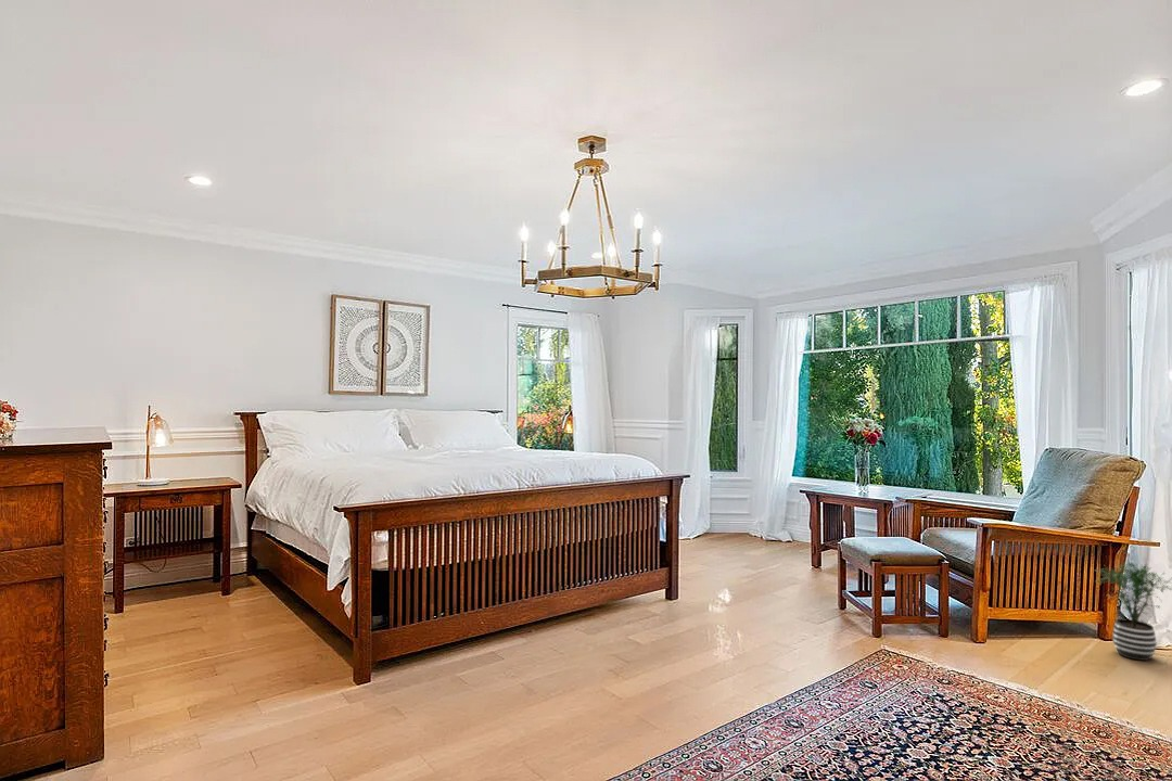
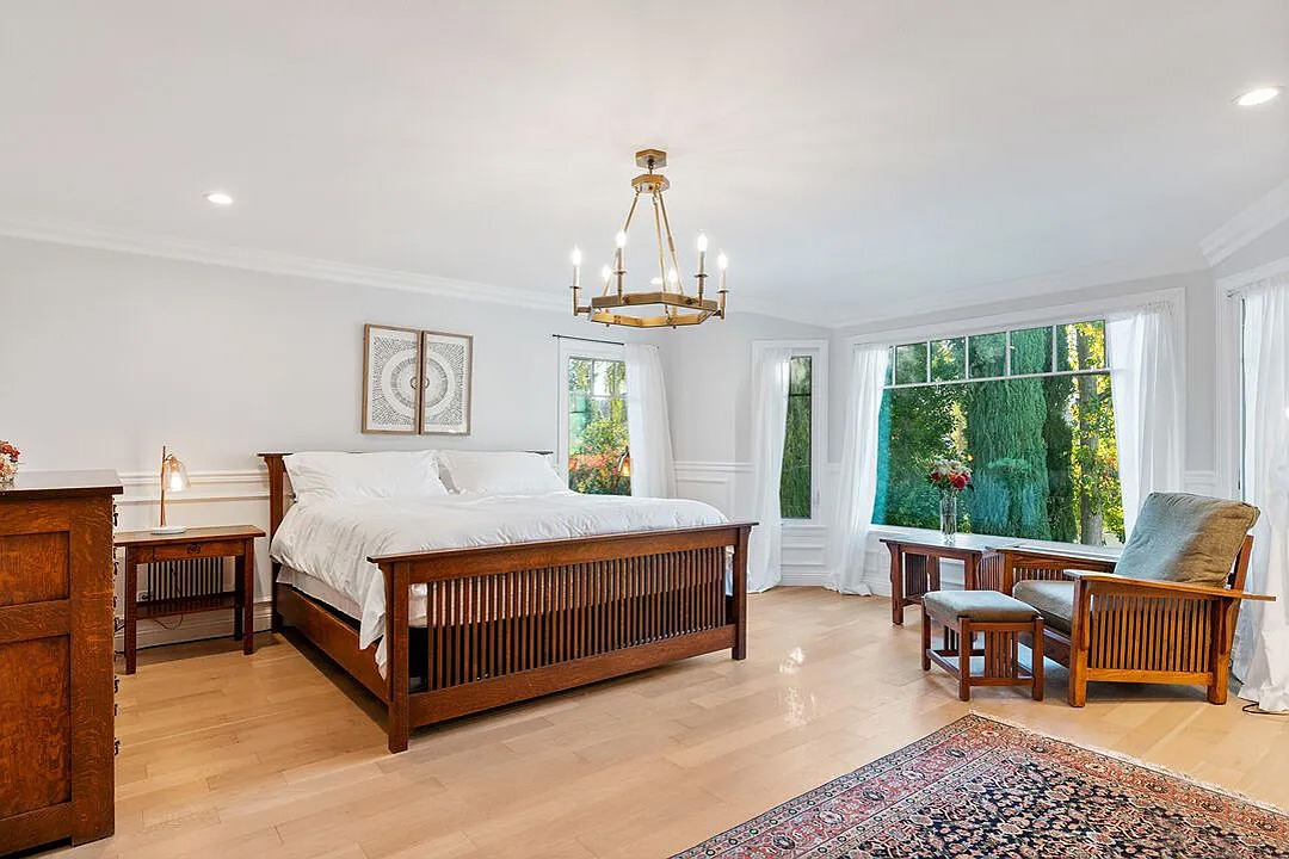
- potted plant [1094,559,1172,662]
